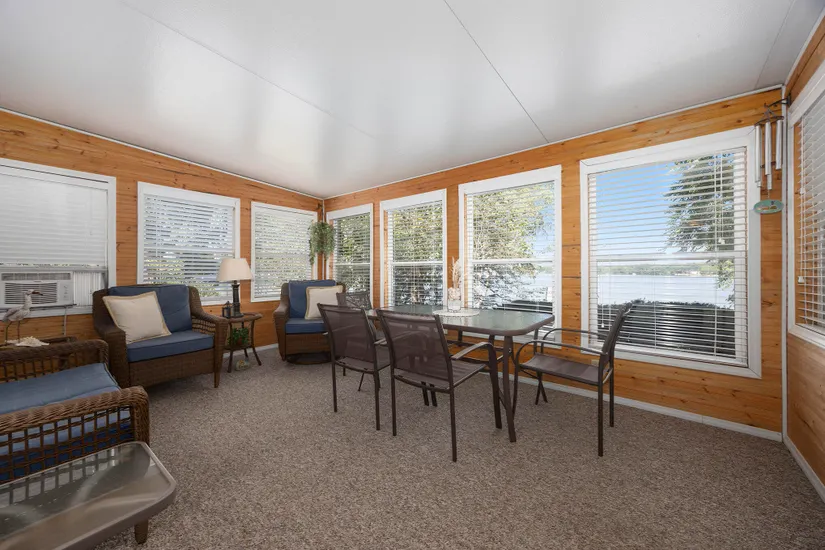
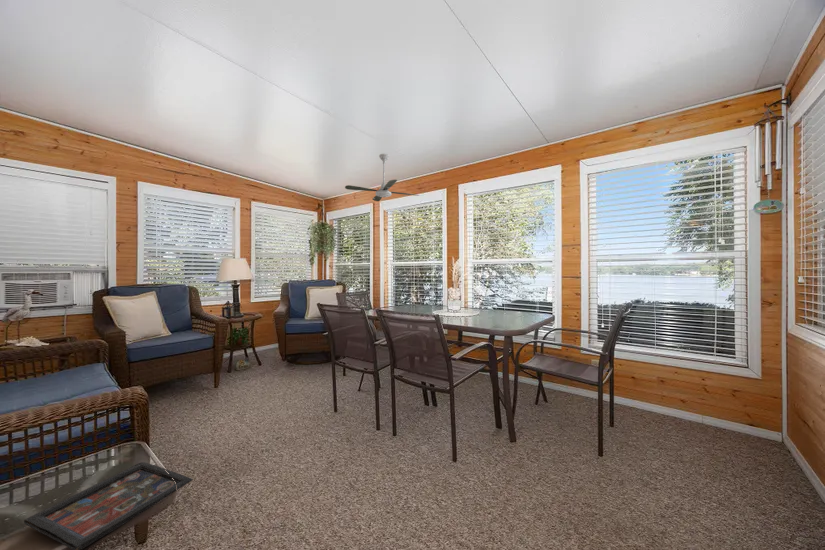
+ decorative tray [23,461,194,550]
+ ceiling fan [344,153,420,202]
